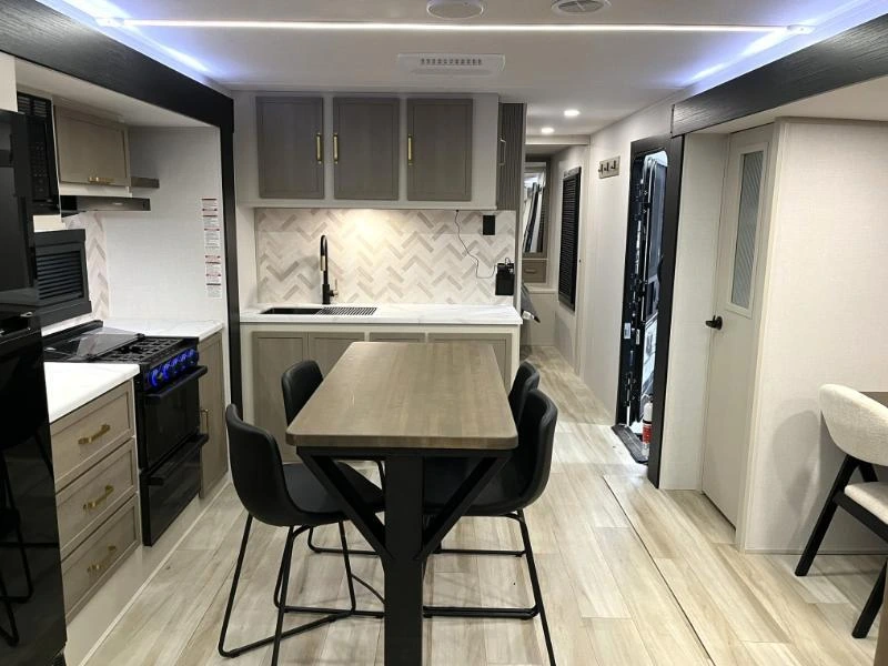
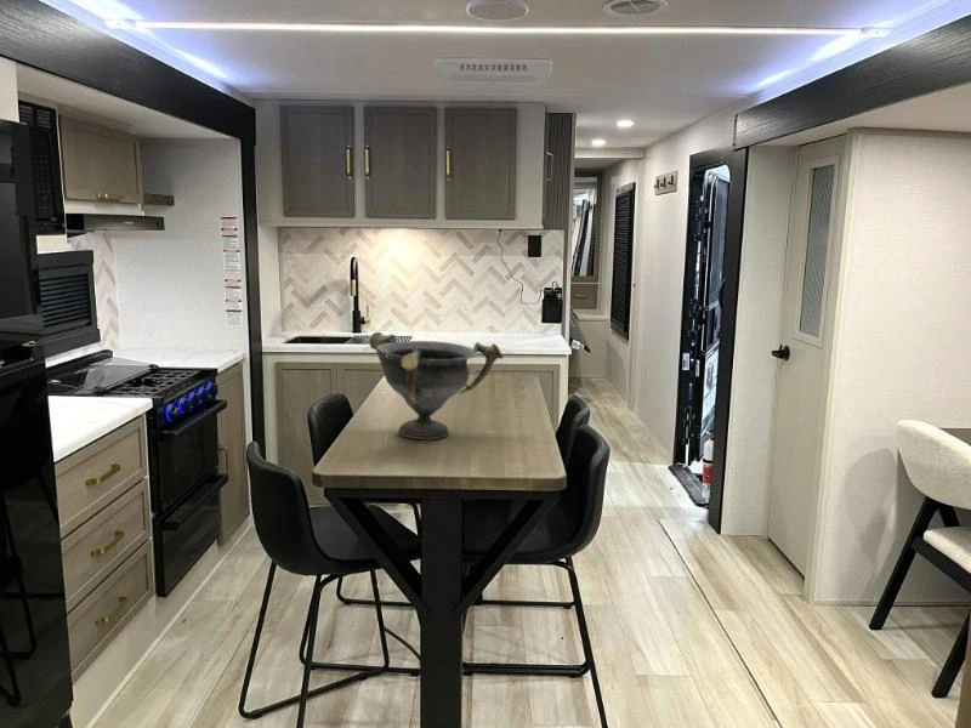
+ decorative bowl [368,330,505,440]
